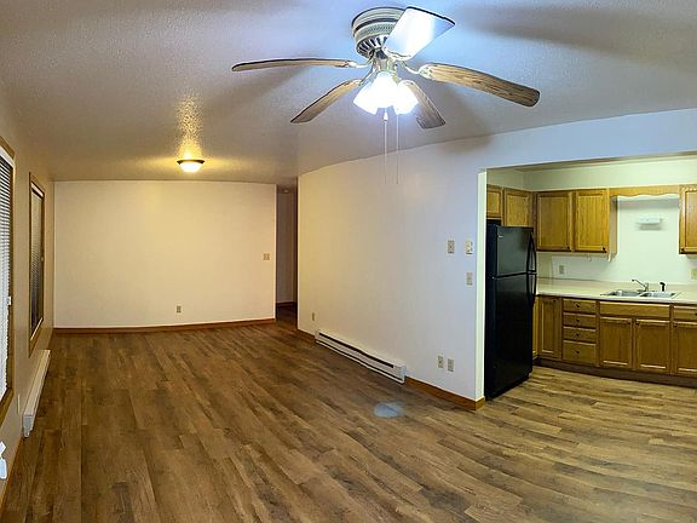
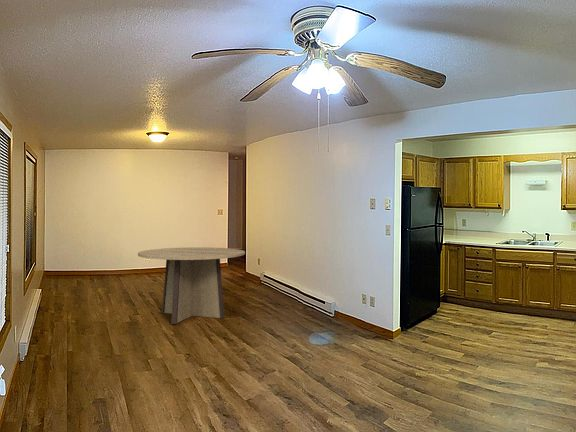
+ dining table [137,246,246,325]
